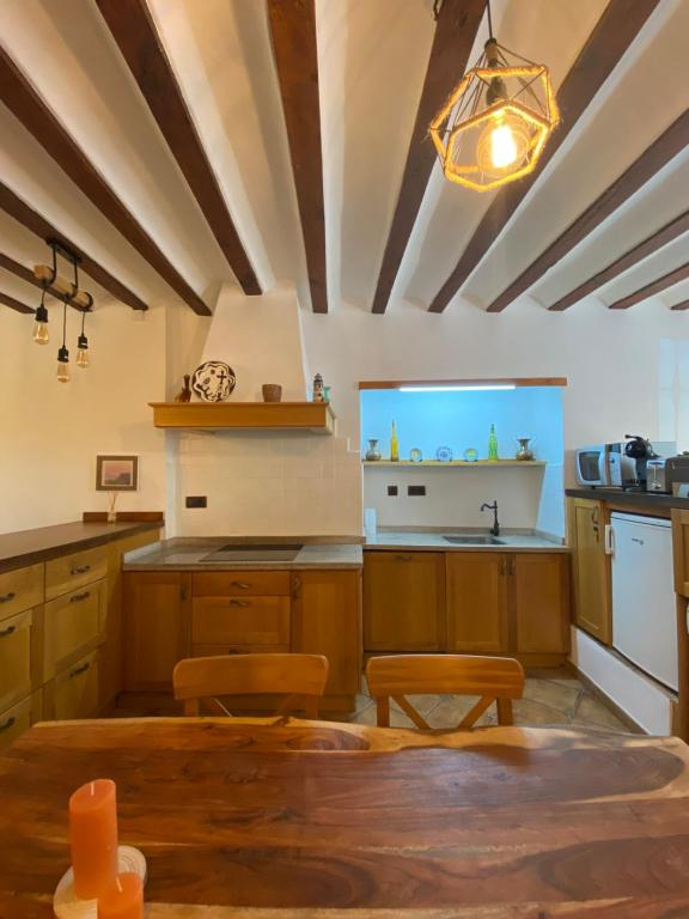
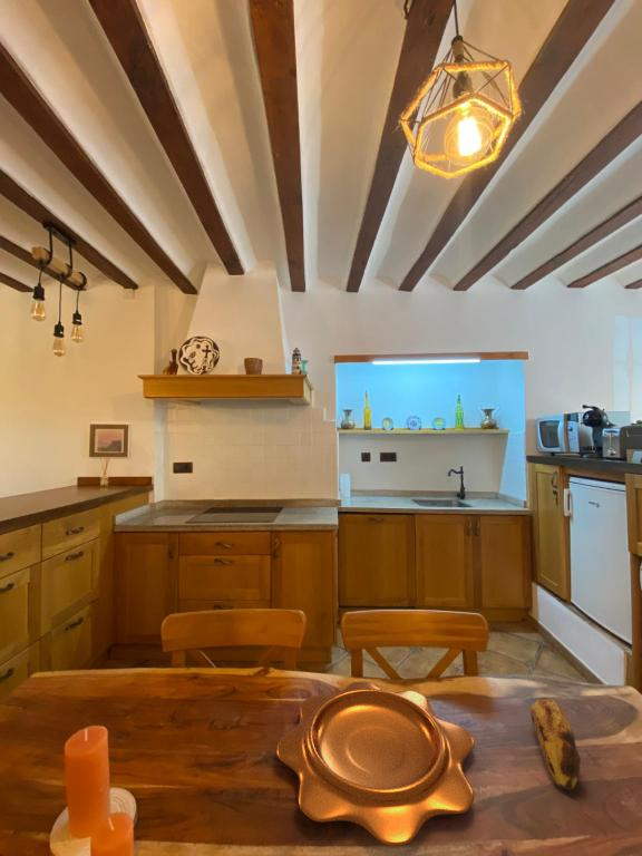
+ decorative bowl [275,680,476,846]
+ banana [529,697,581,791]
